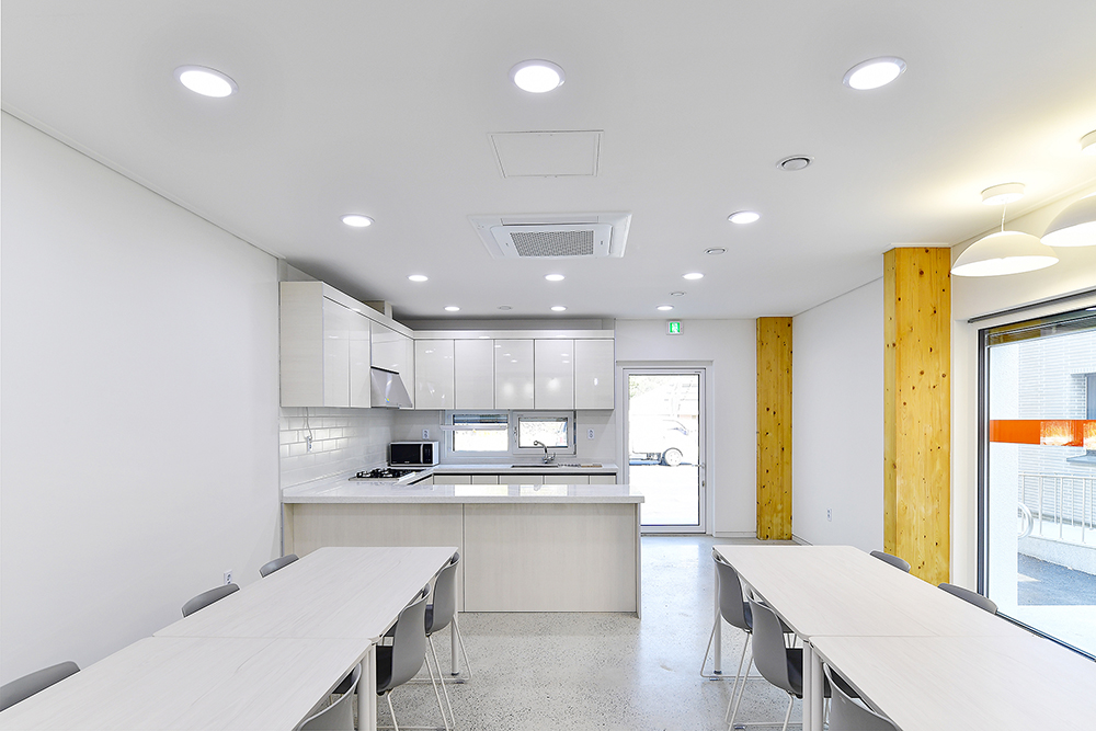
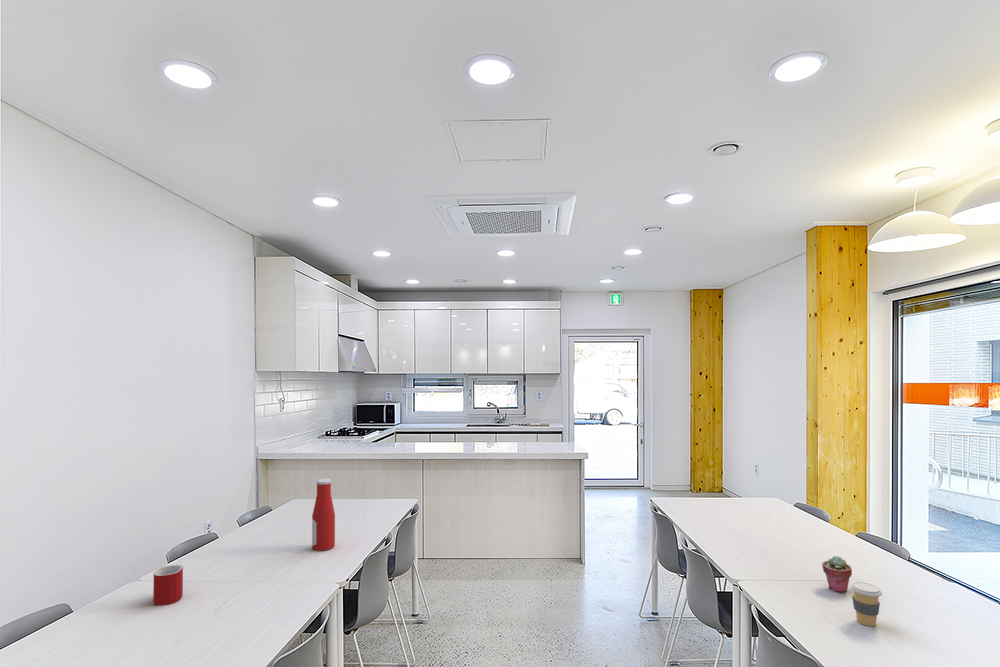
+ coffee cup [849,581,883,627]
+ potted succulent [821,555,853,593]
+ mug [152,564,184,607]
+ bottle [311,478,336,552]
